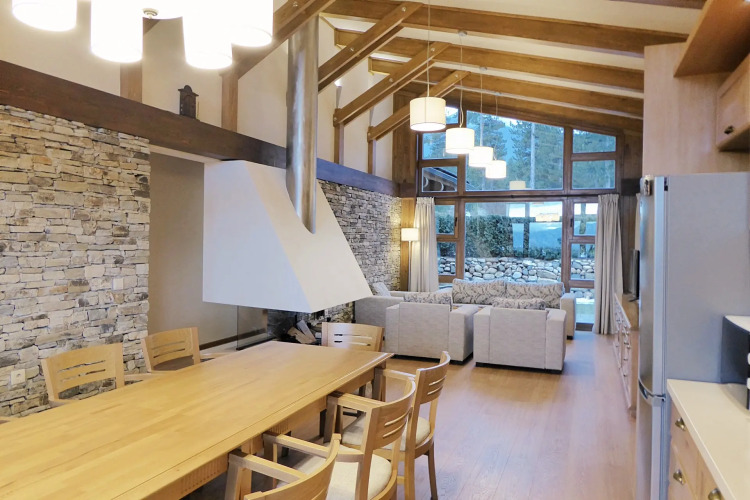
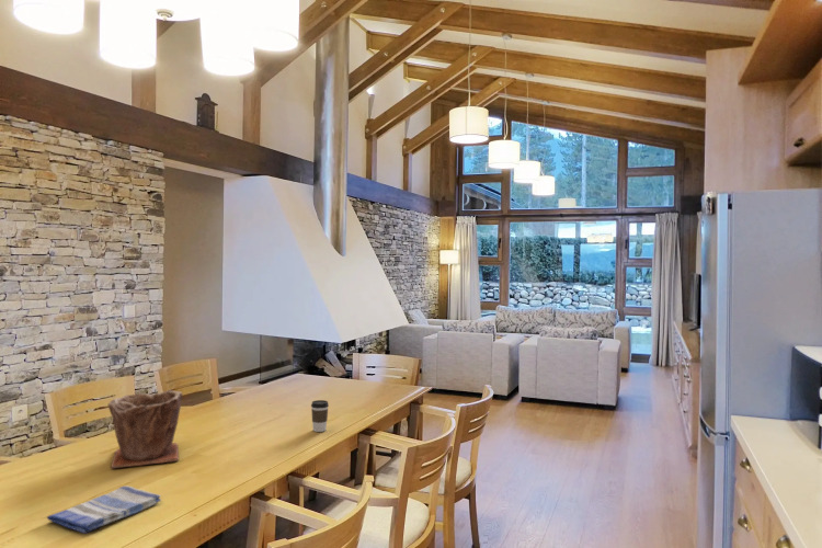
+ plant pot [106,389,183,469]
+ coffee cup [310,399,330,433]
+ dish towel [46,484,162,535]
